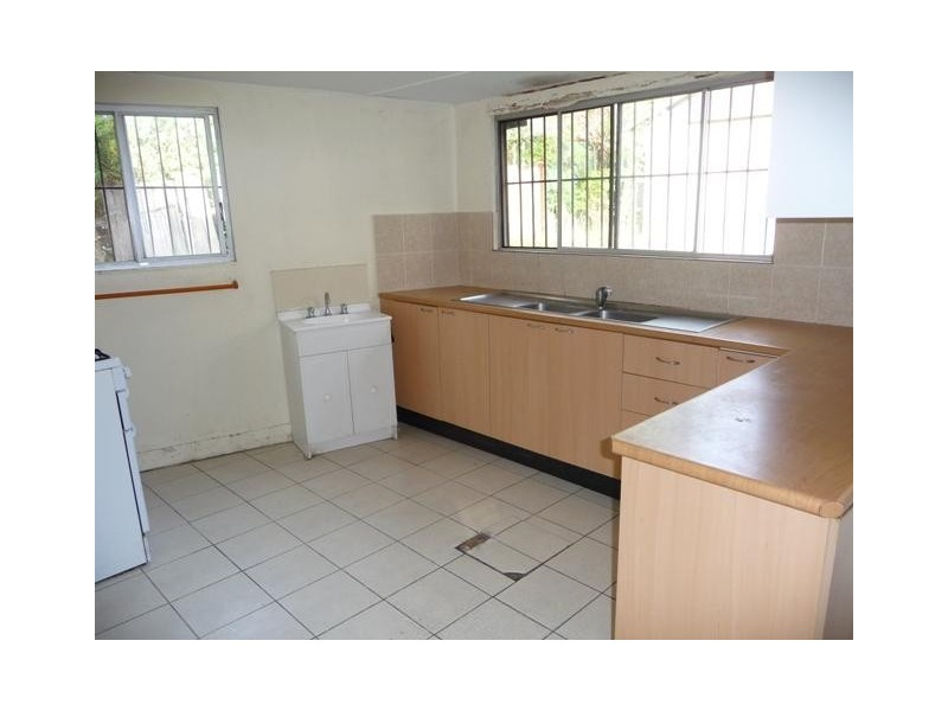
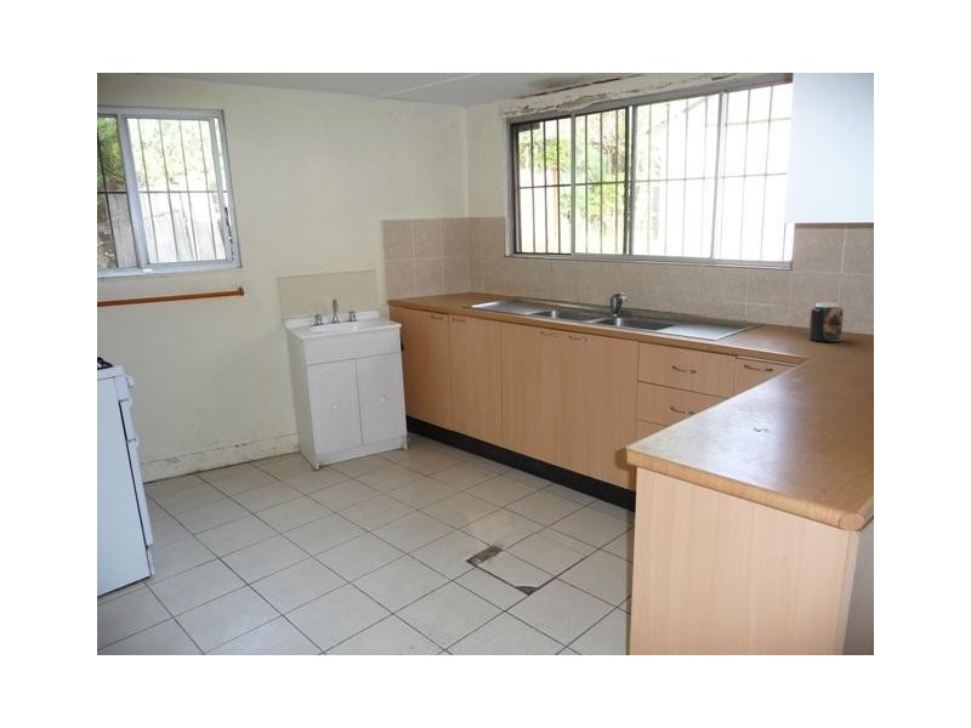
+ jar [808,301,845,343]
